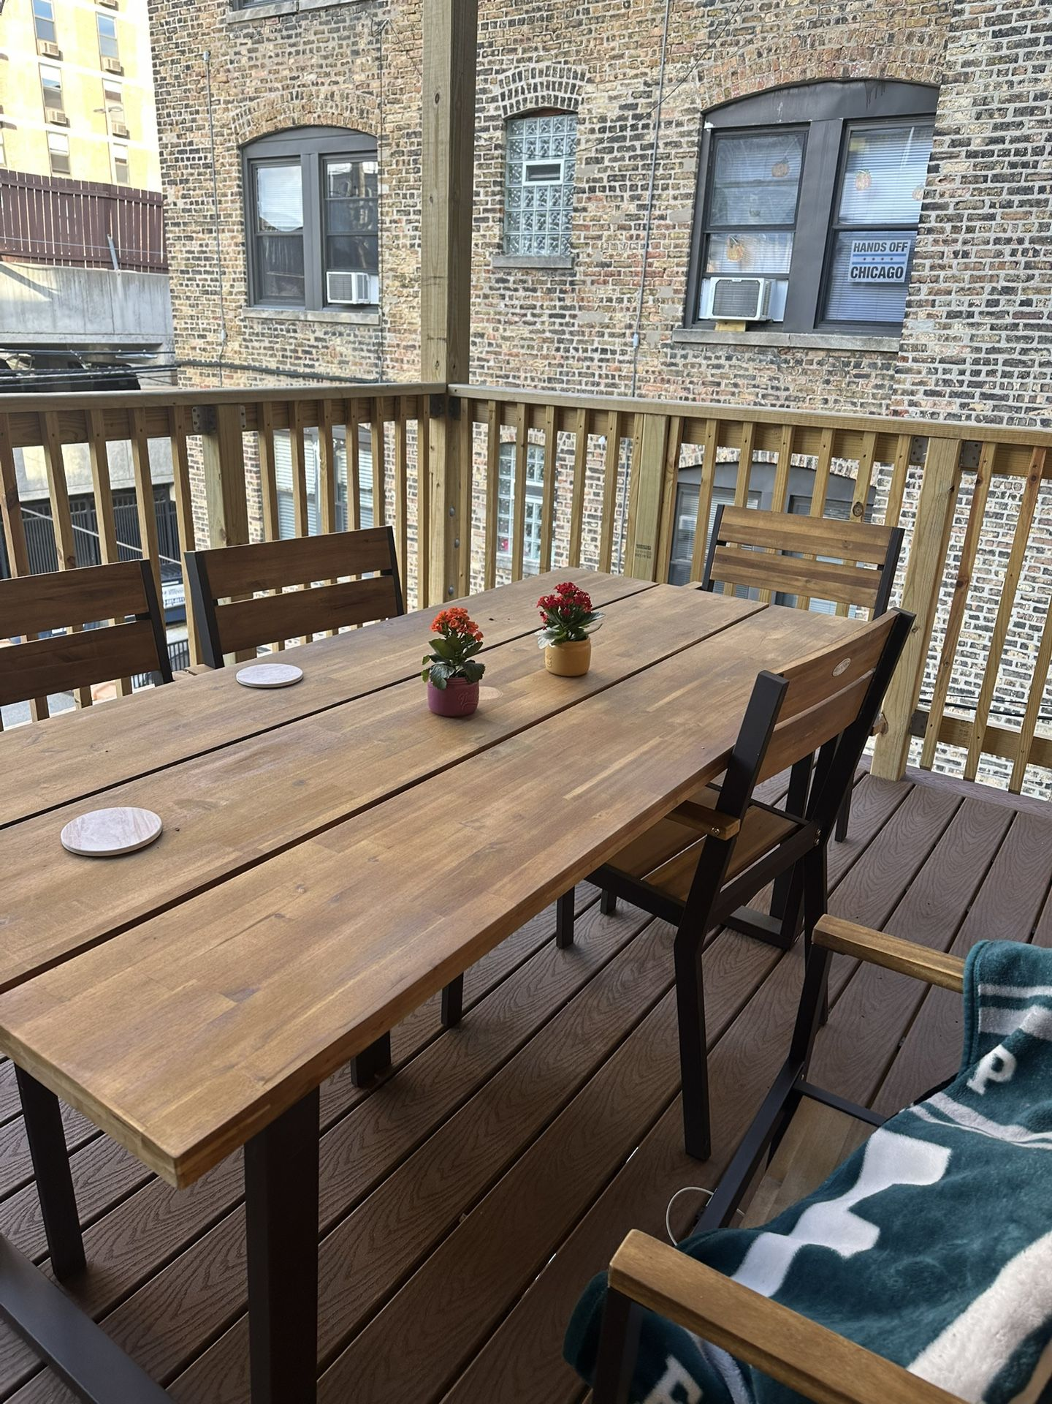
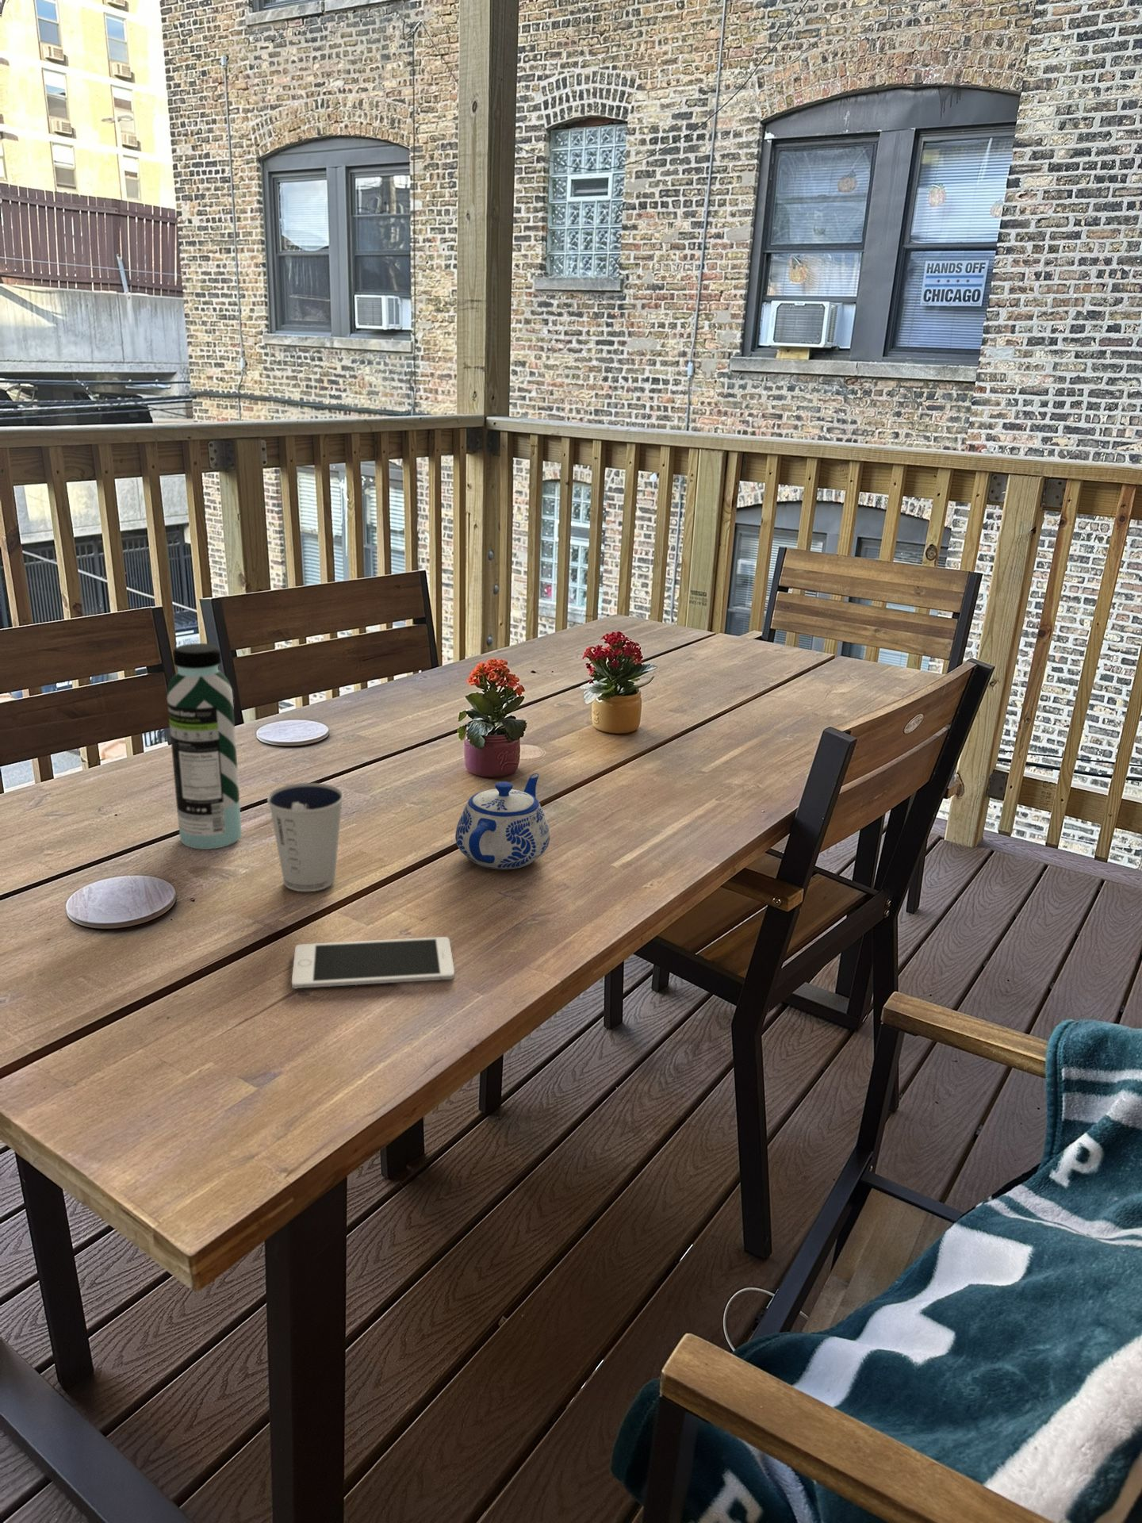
+ cell phone [291,937,455,989]
+ teapot [455,772,551,871]
+ water bottle [166,643,242,850]
+ dixie cup [266,782,345,892]
